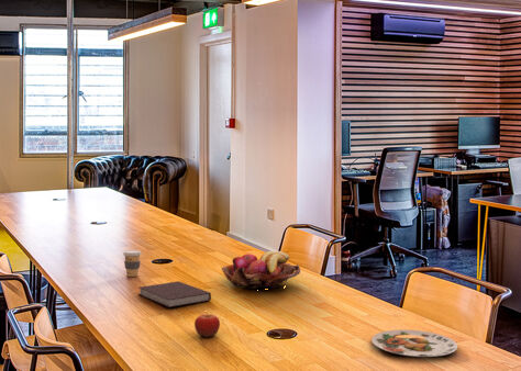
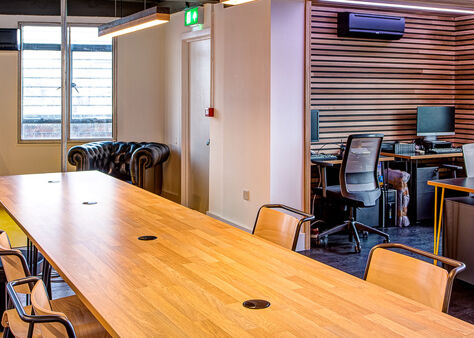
- fruit basket [221,250,301,290]
- plate [370,328,458,358]
- coffee cup [122,249,143,278]
- fruit [193,313,221,338]
- notebook [137,280,212,308]
